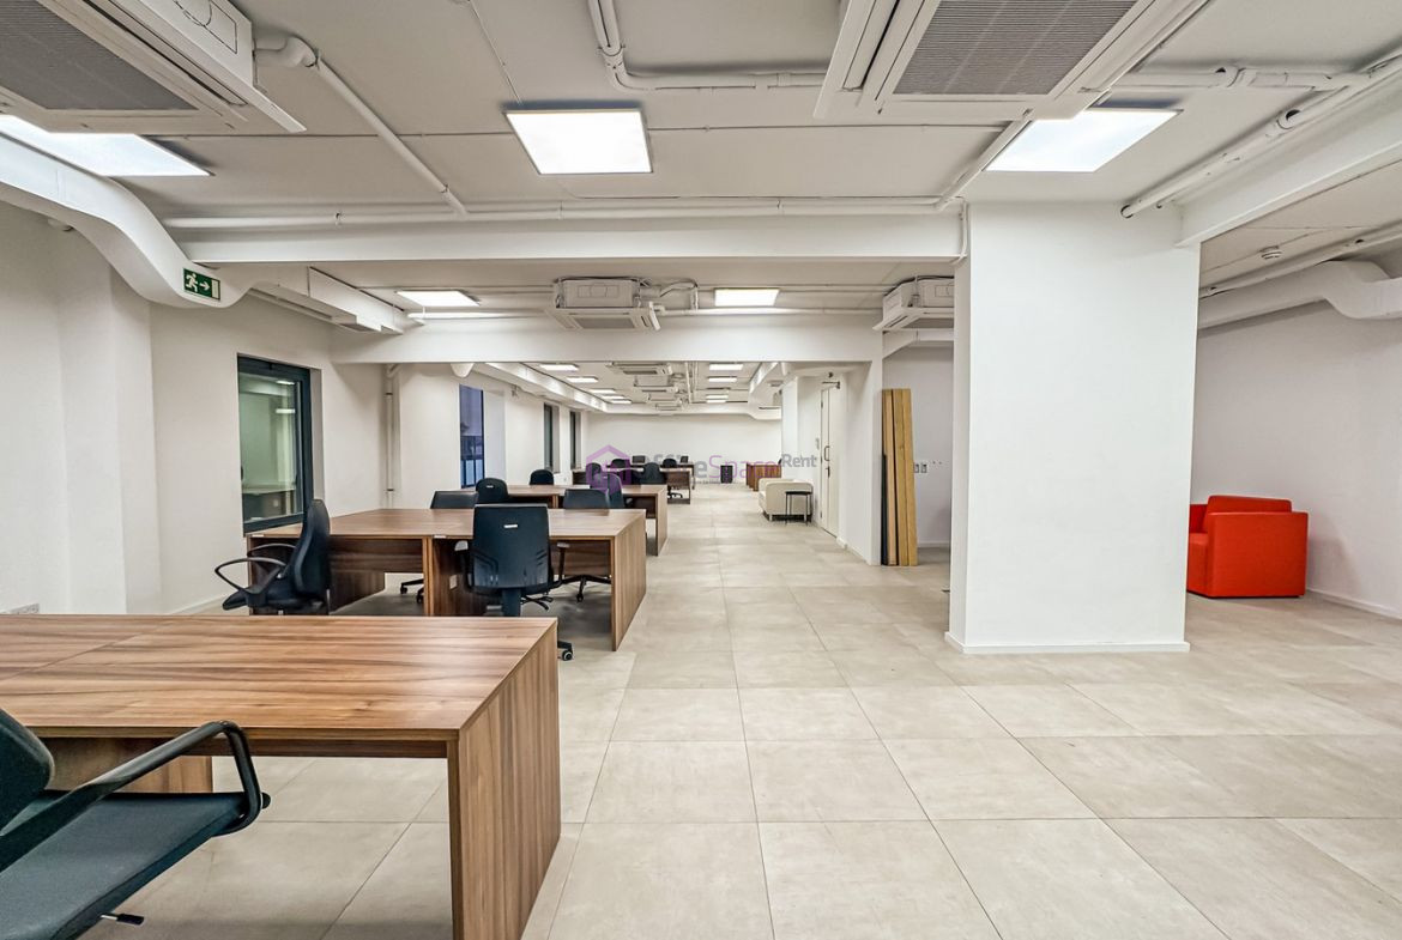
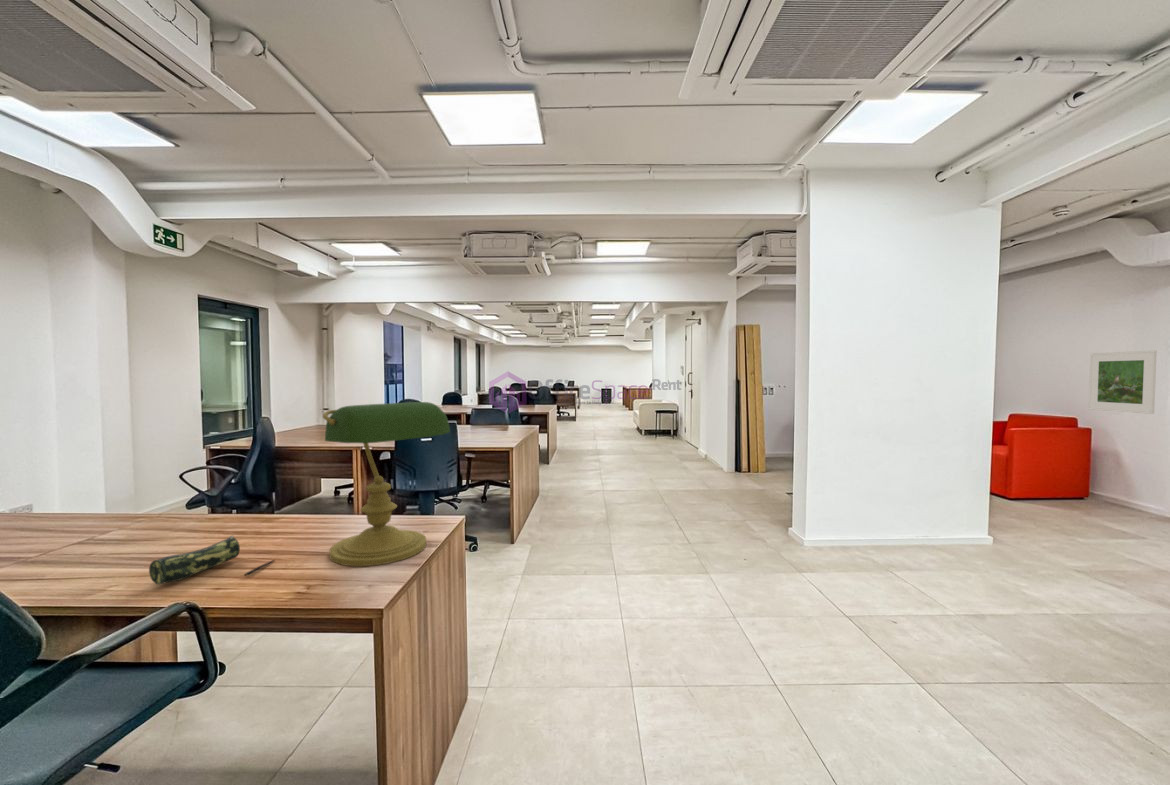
+ desk lamp [322,401,451,567]
+ pen [243,558,277,577]
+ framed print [1087,349,1158,415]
+ pencil case [148,535,241,586]
